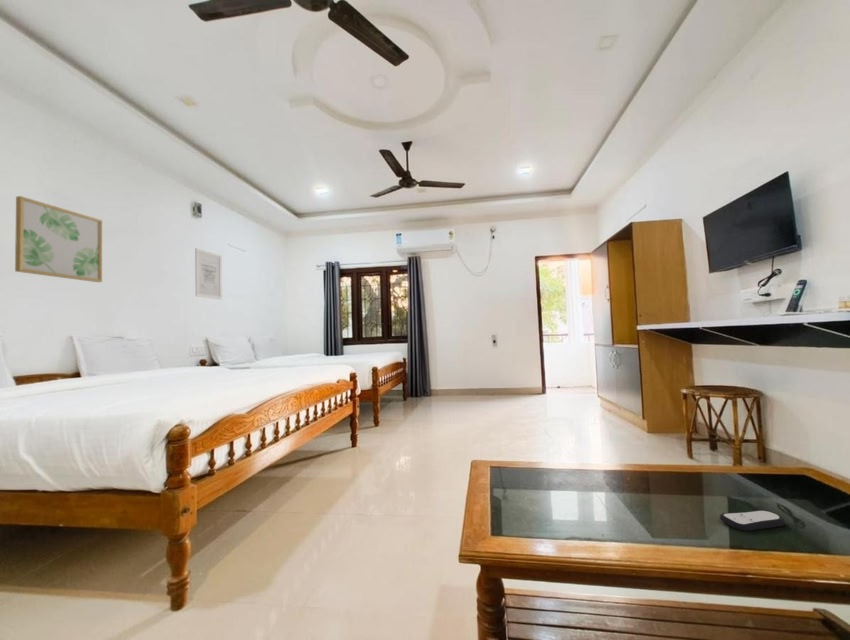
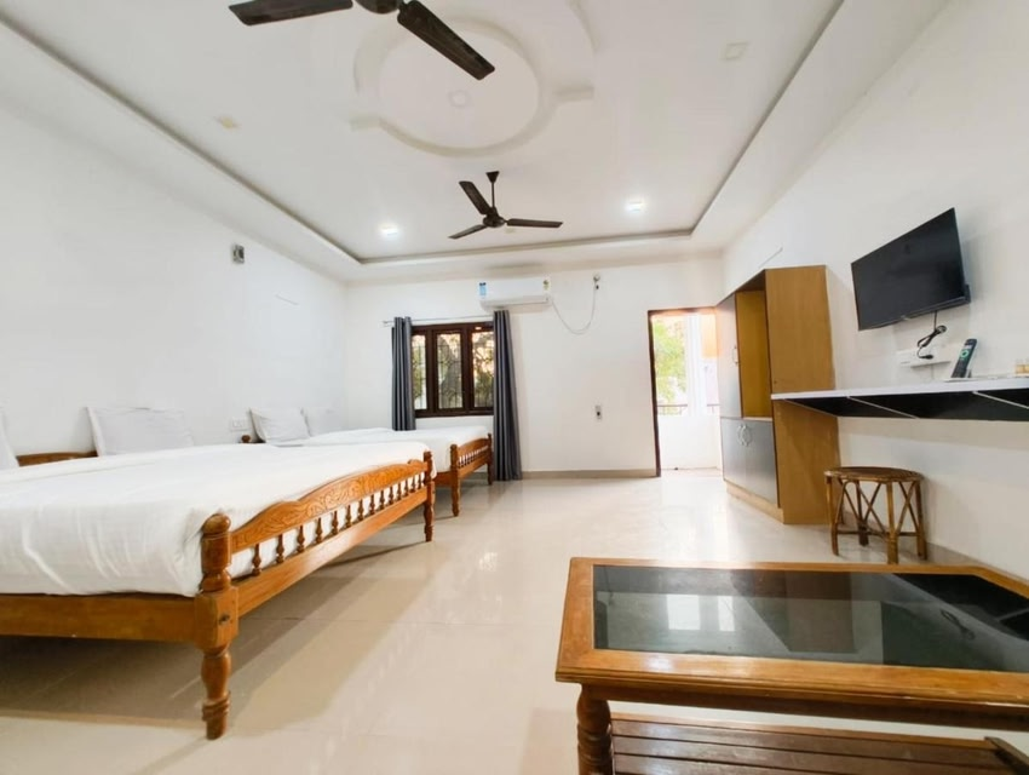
- wall art [194,247,223,301]
- wall art [14,195,103,283]
- remote control [719,509,786,532]
